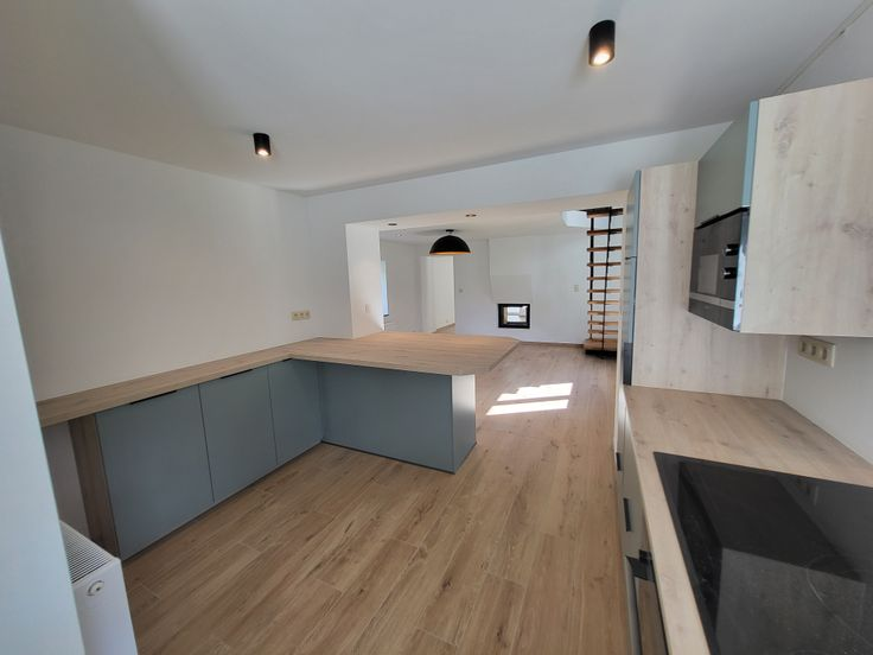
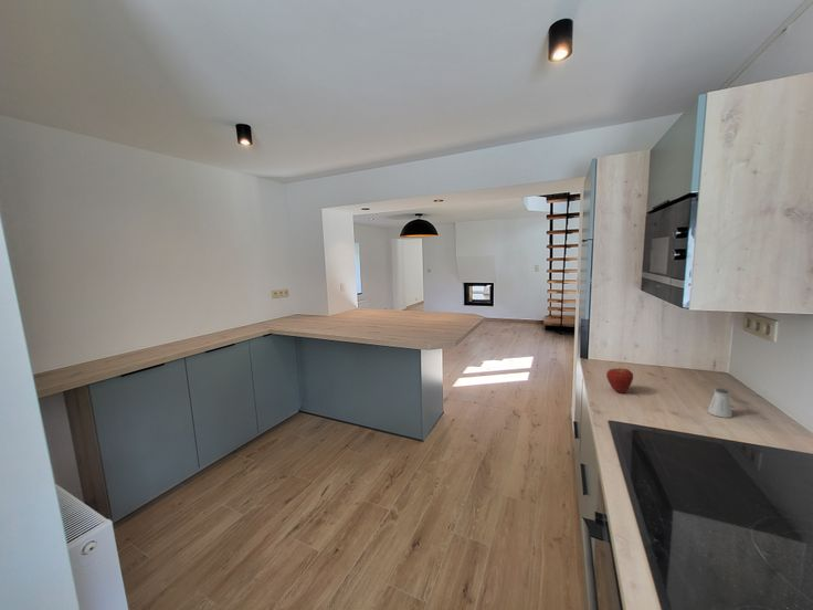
+ saltshaker [707,388,733,419]
+ apple [605,367,634,395]
